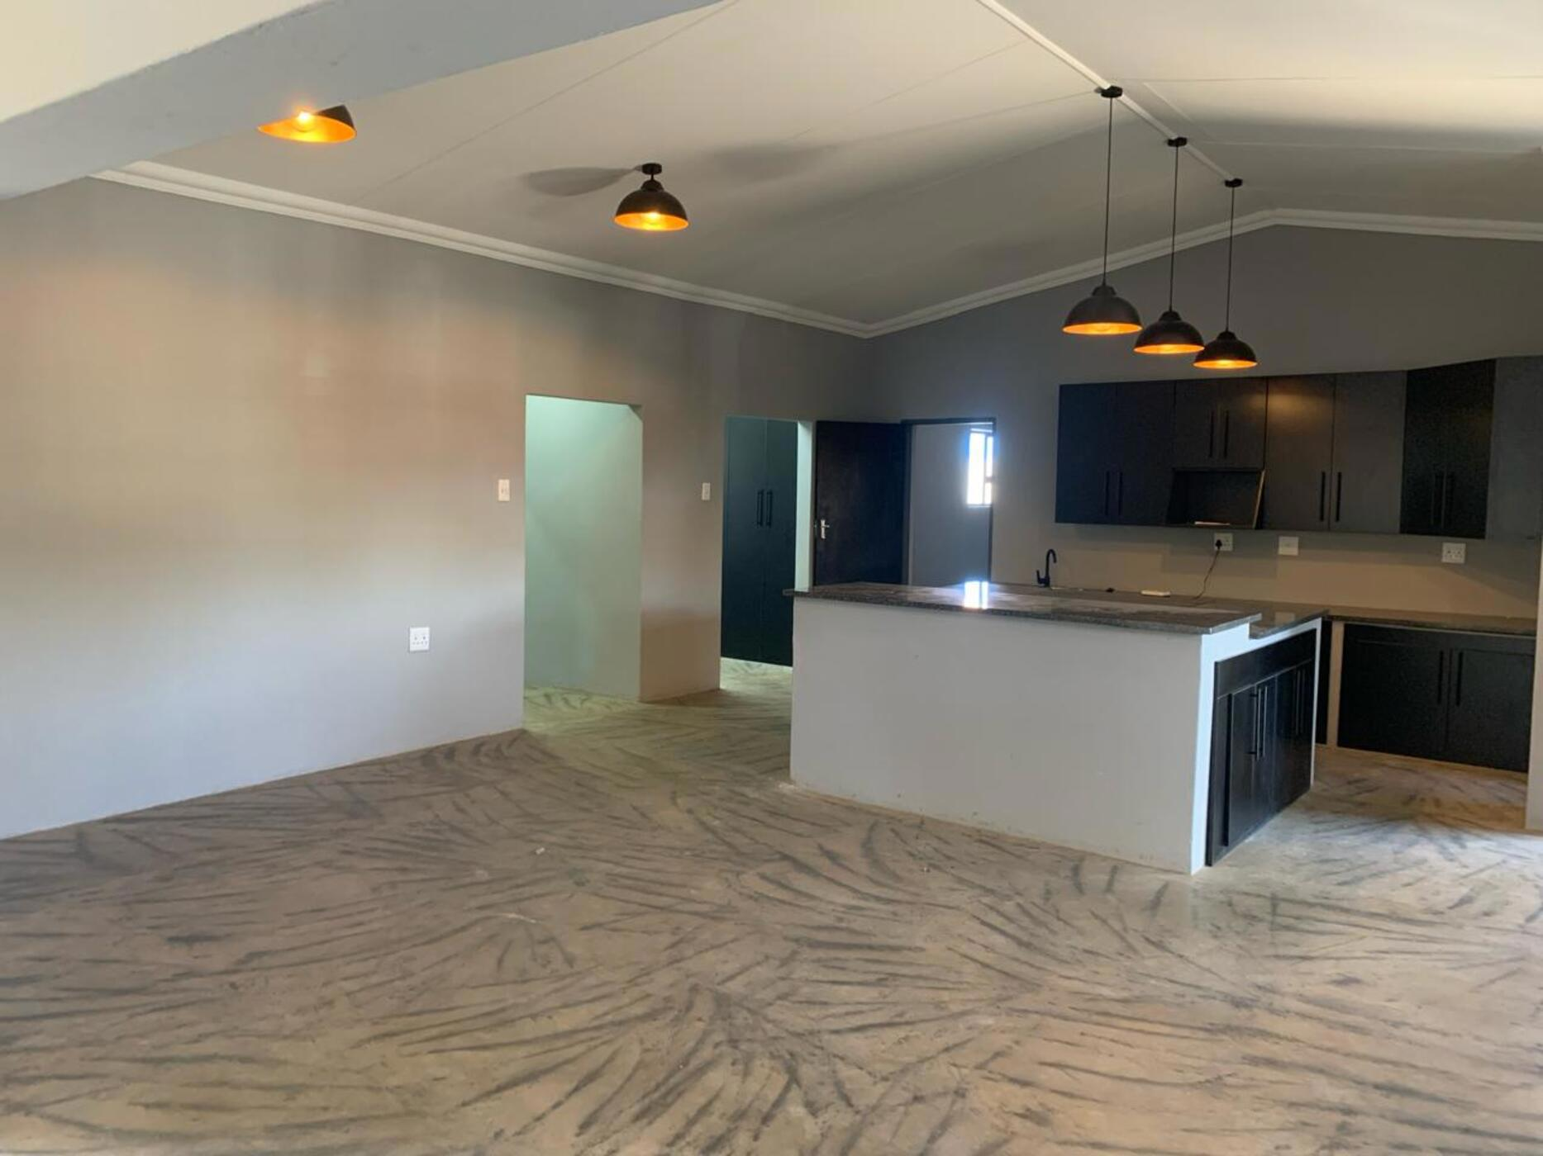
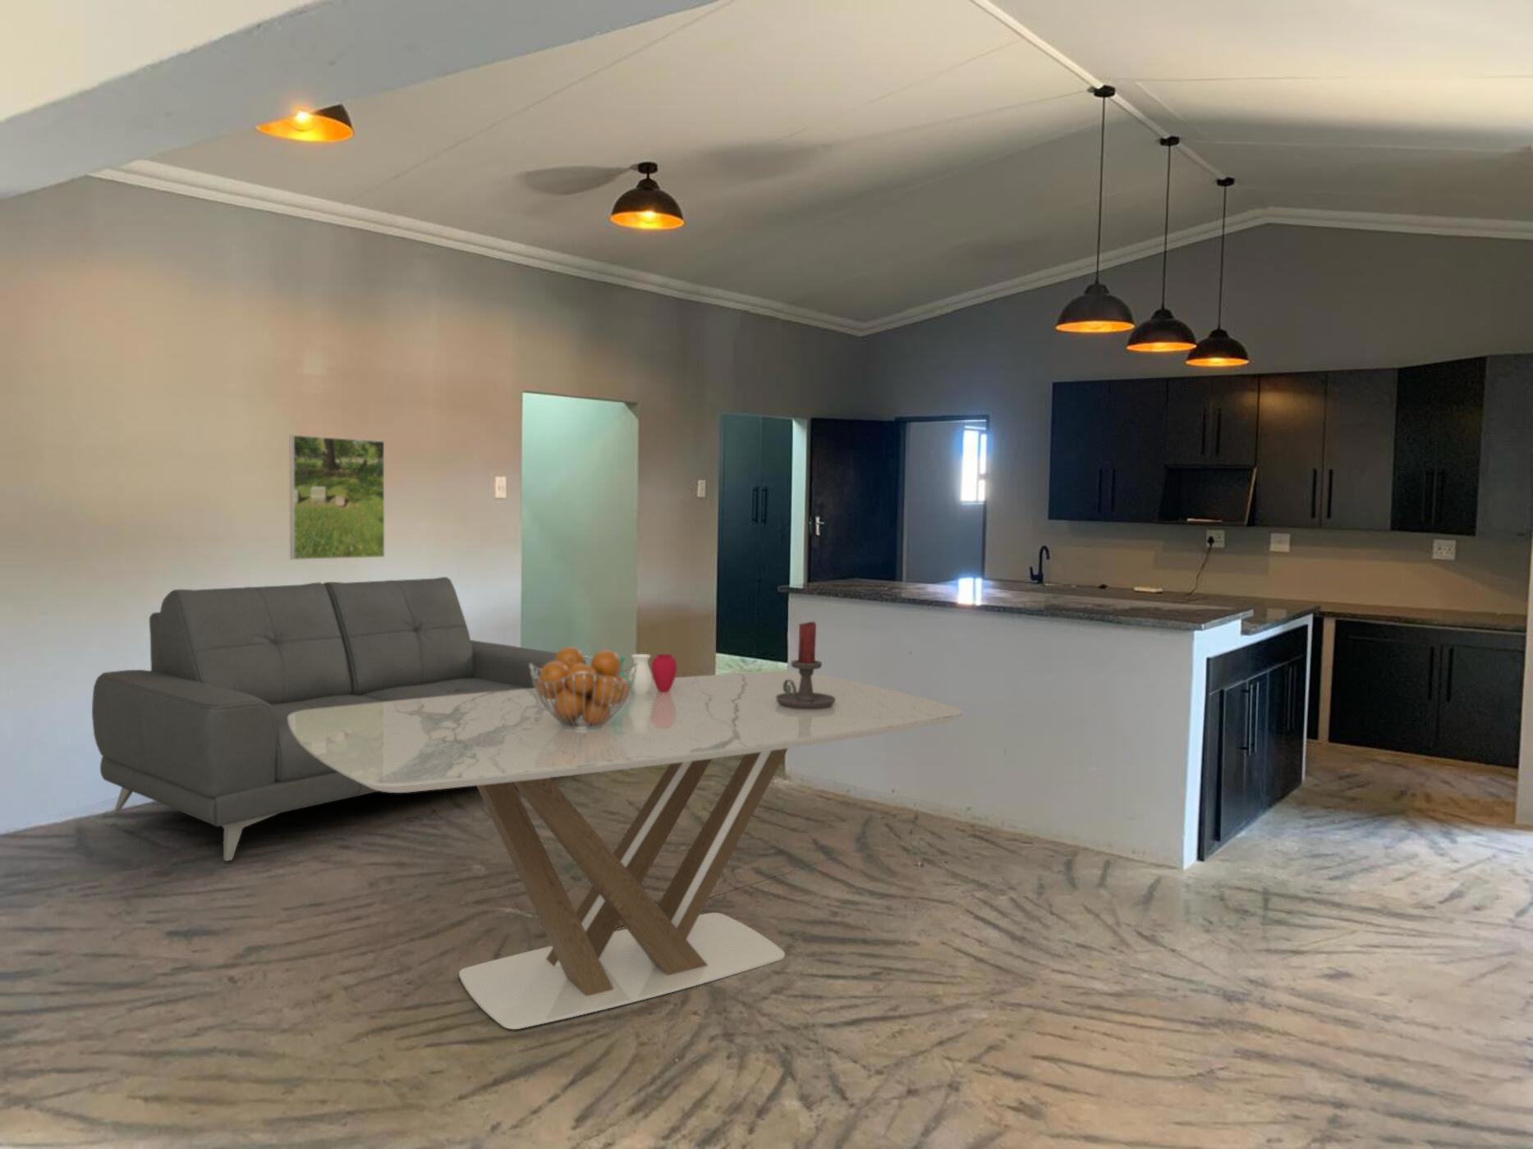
+ fruit basket [530,646,639,730]
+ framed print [288,434,385,560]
+ dining table [287,670,964,1030]
+ candle holder [776,620,835,710]
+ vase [618,653,677,695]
+ sofa [92,576,587,862]
